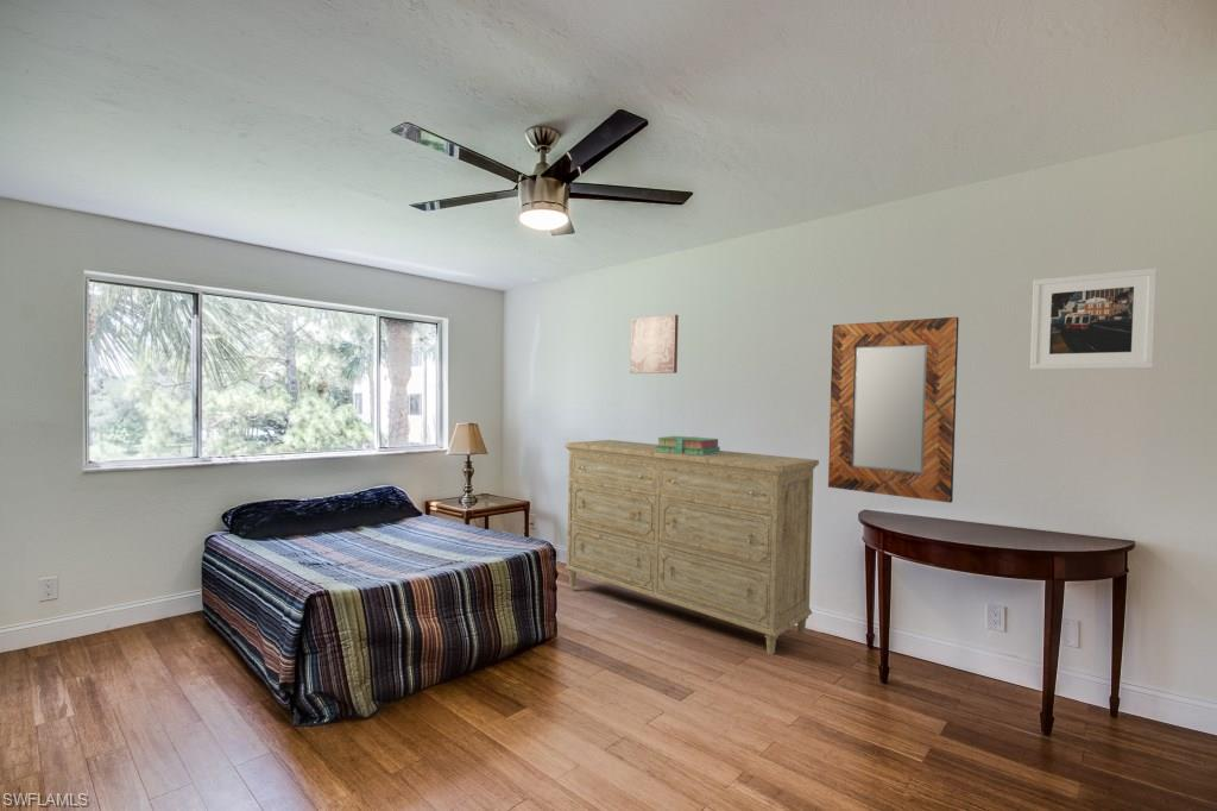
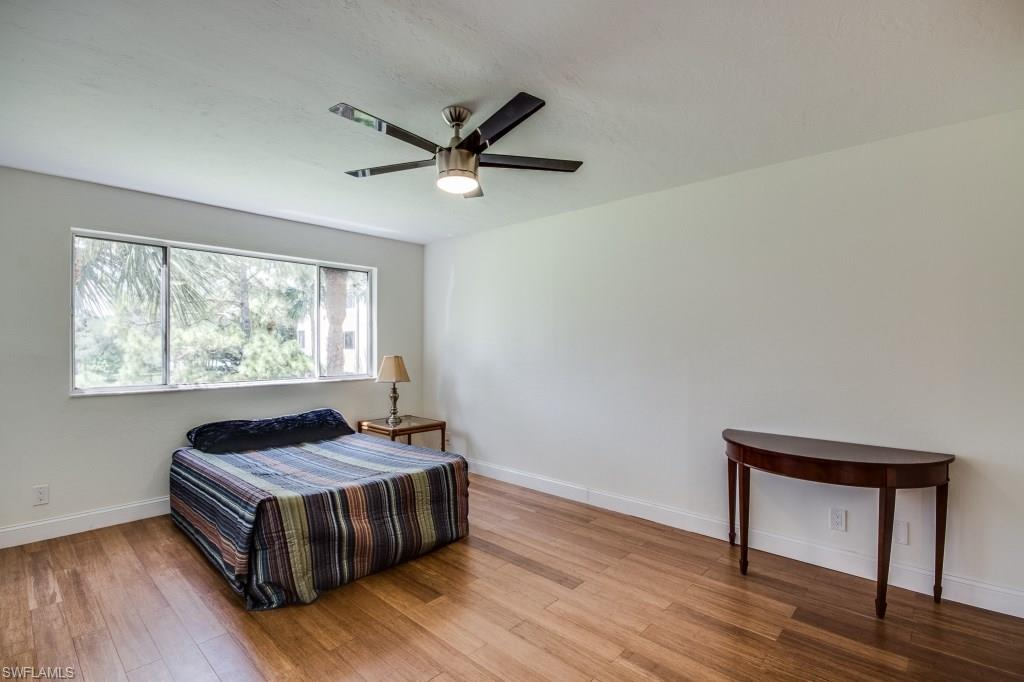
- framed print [1029,268,1159,371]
- dresser [563,439,820,655]
- wall art [629,314,680,375]
- home mirror [827,316,960,504]
- stack of books [655,435,721,455]
